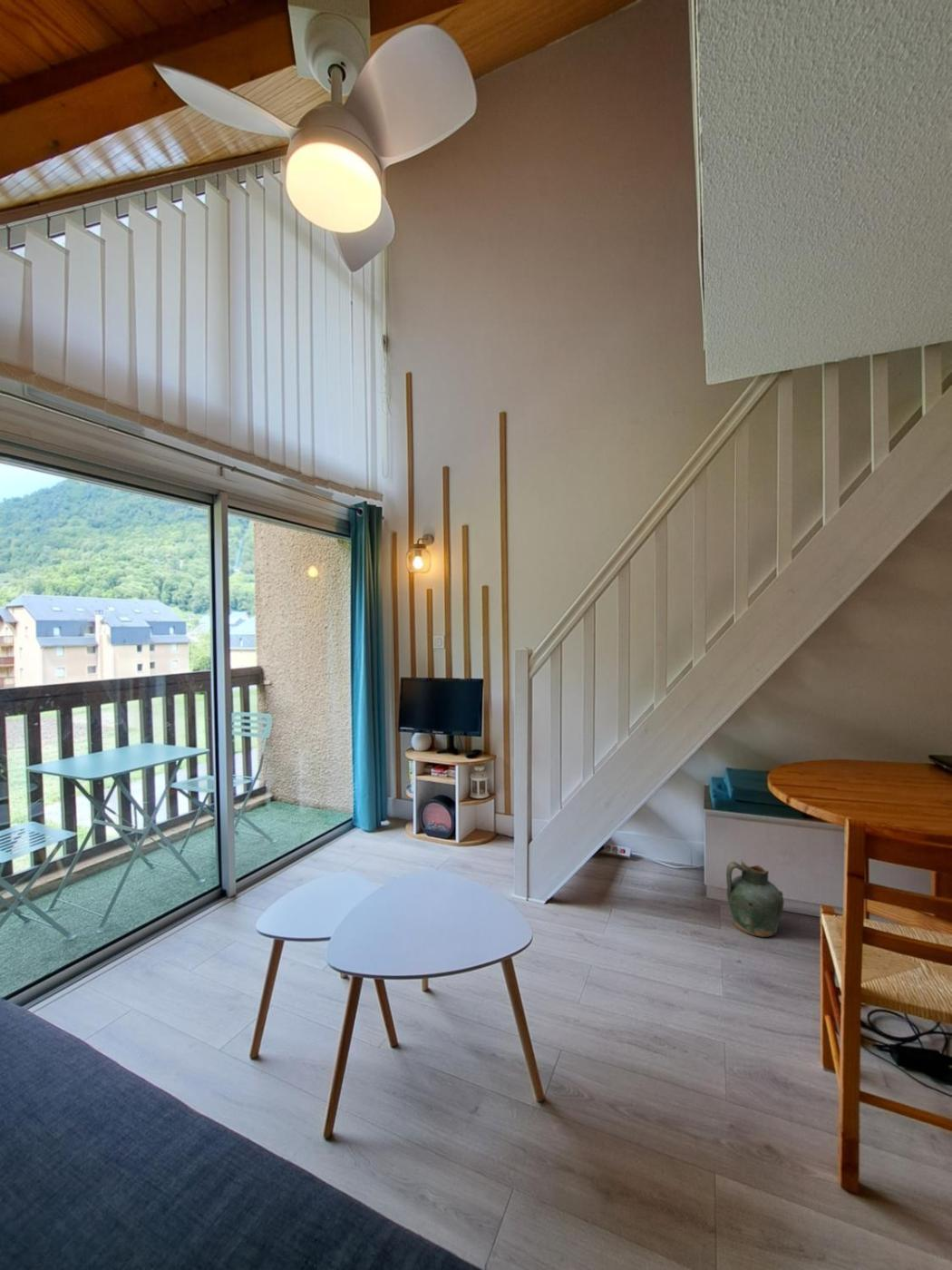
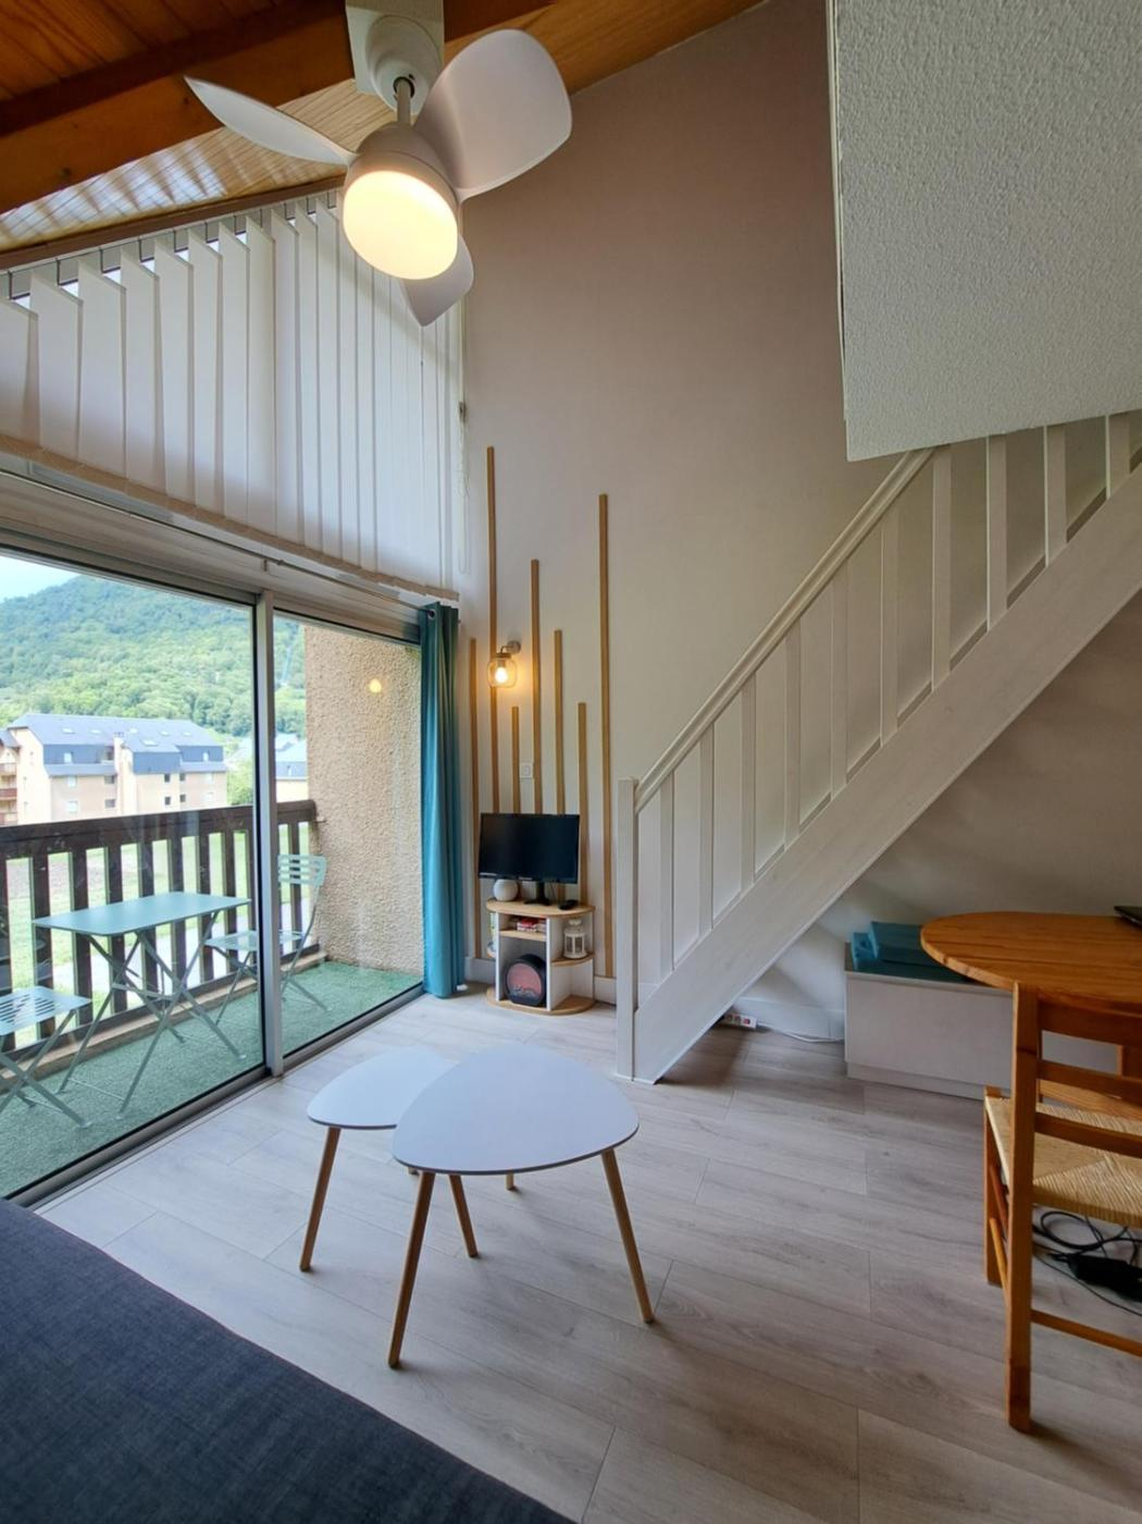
- ceramic jug [725,859,785,938]
